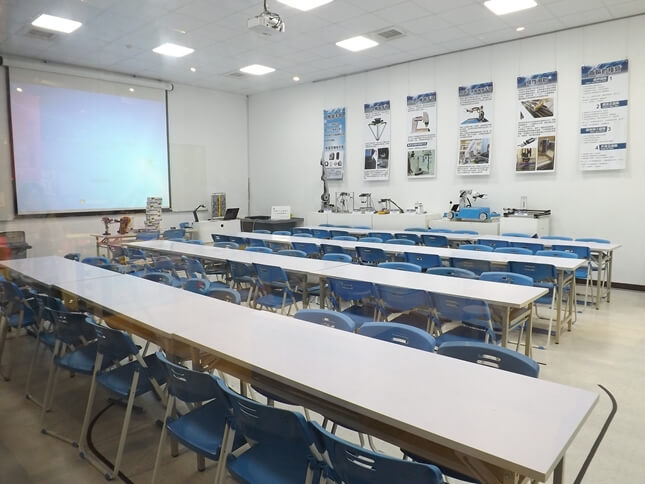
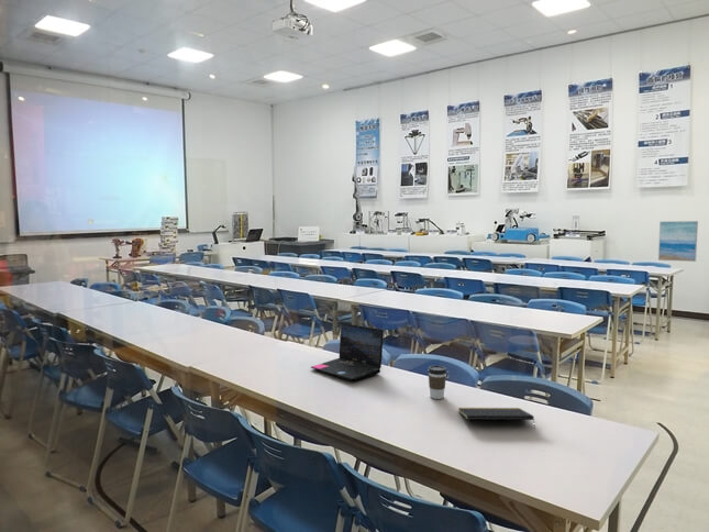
+ wall art [657,220,699,263]
+ notepad [457,407,536,430]
+ laptop [310,322,385,381]
+ coffee cup [426,365,447,400]
